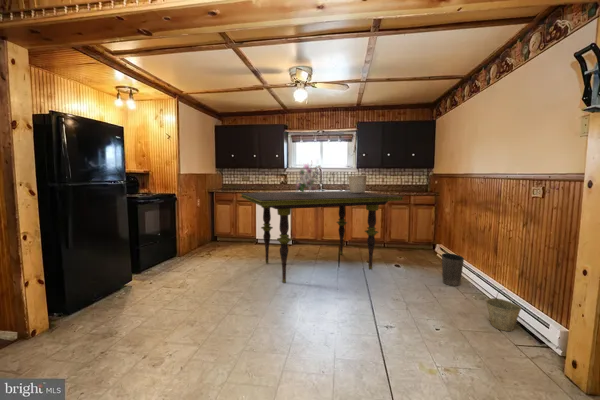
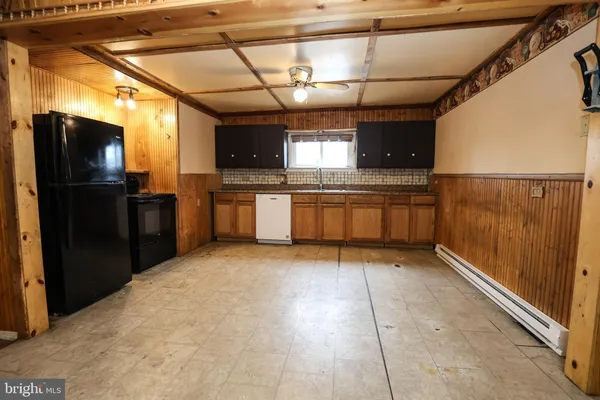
- waste basket [441,252,465,287]
- dining table [239,190,406,284]
- ceramic pot [347,175,368,193]
- bucket [485,288,522,332]
- bouquet [293,161,326,193]
